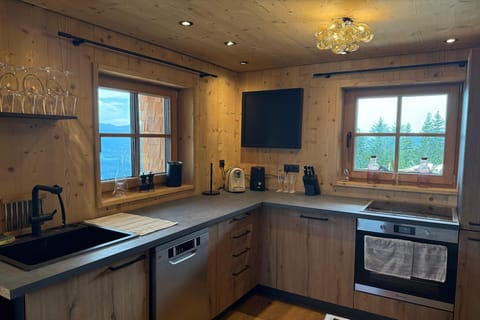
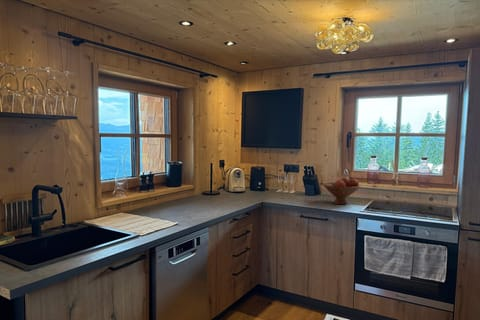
+ fruit bowl [322,176,361,205]
